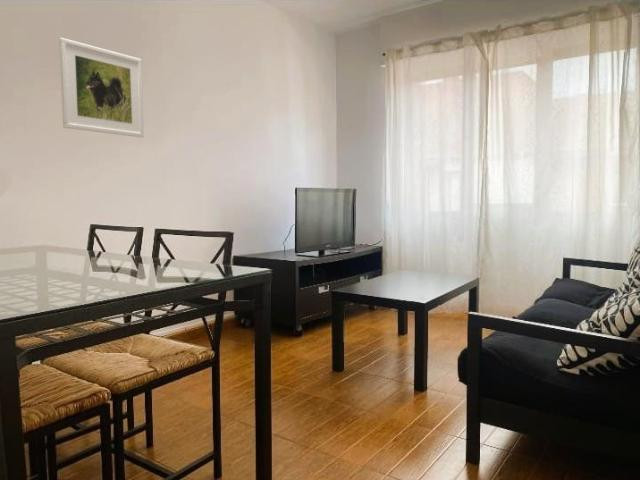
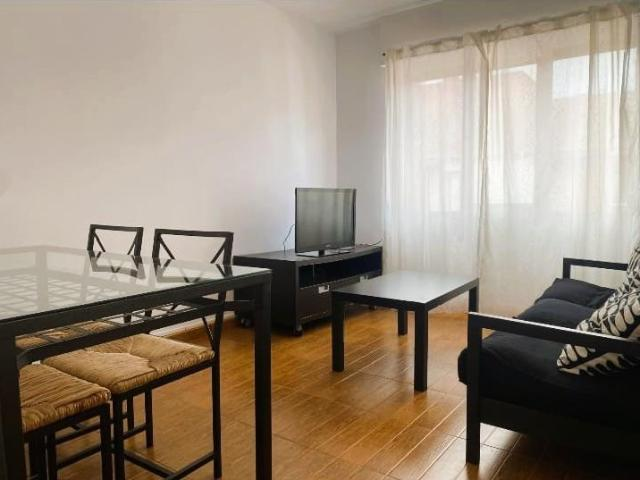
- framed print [58,37,145,139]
